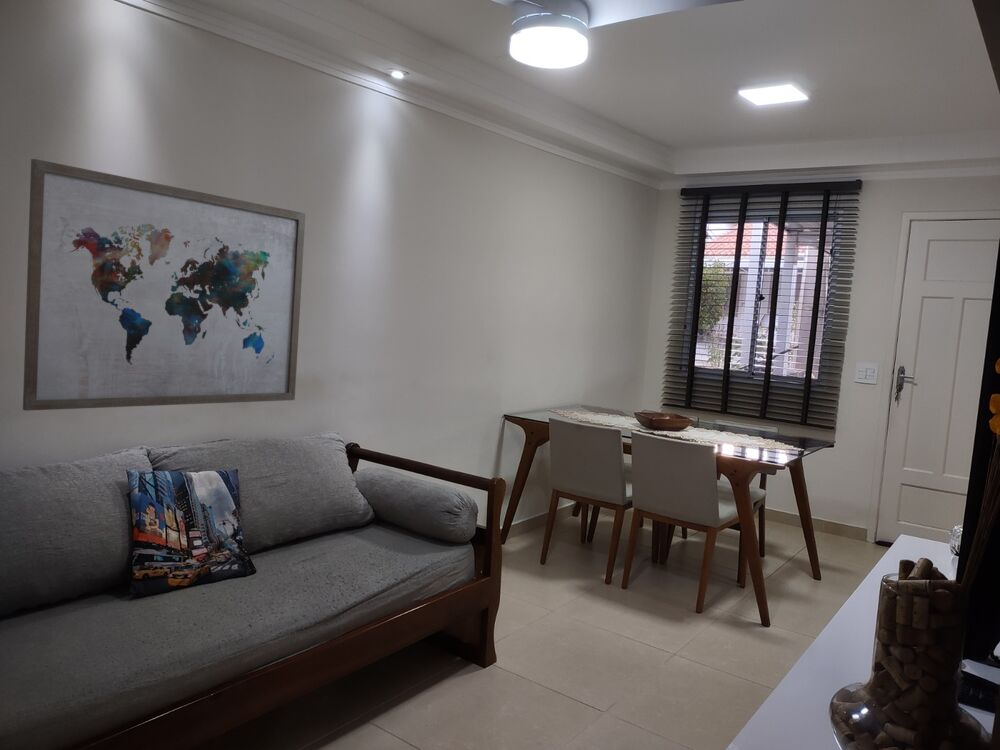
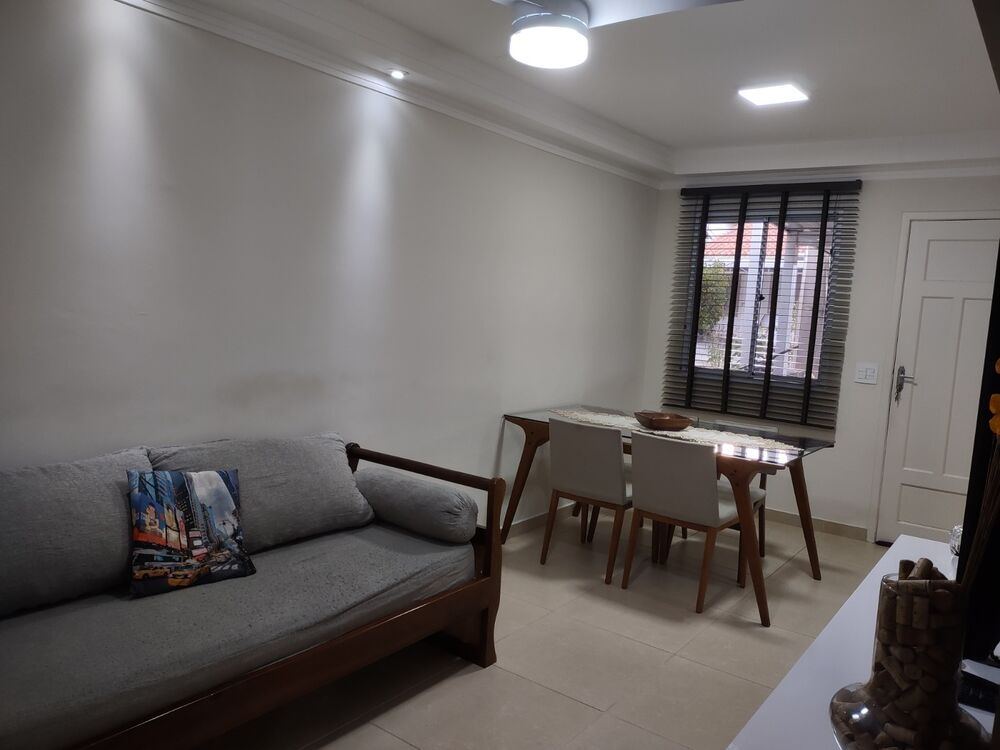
- wall art [22,158,306,412]
